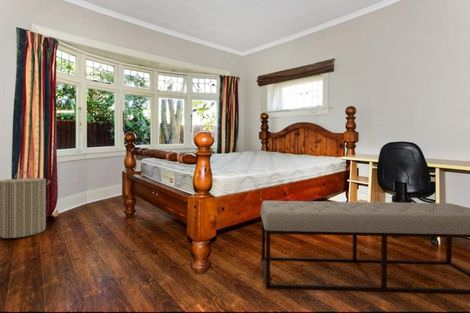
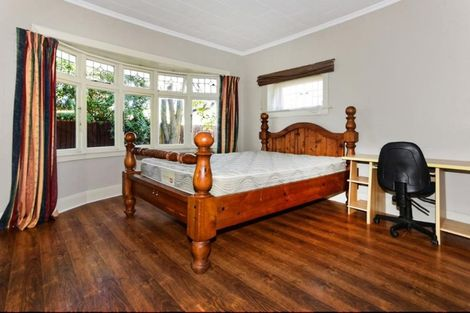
- laundry hamper [0,170,51,239]
- bench [260,200,470,296]
